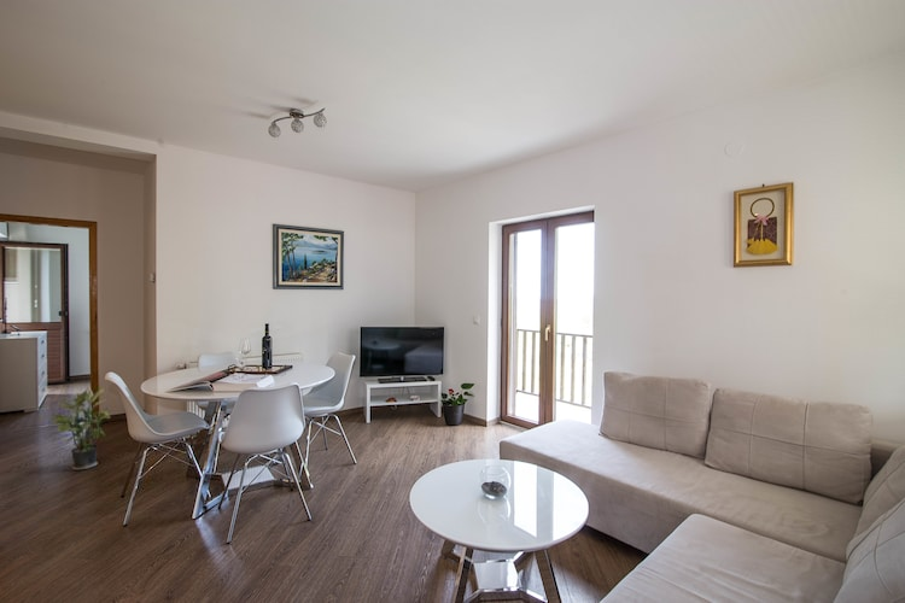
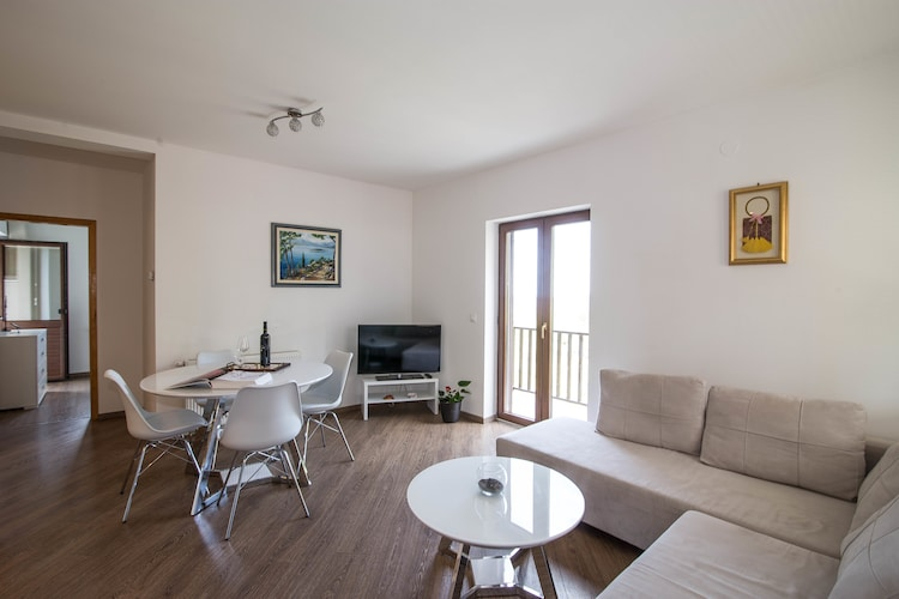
- potted plant [51,386,111,472]
